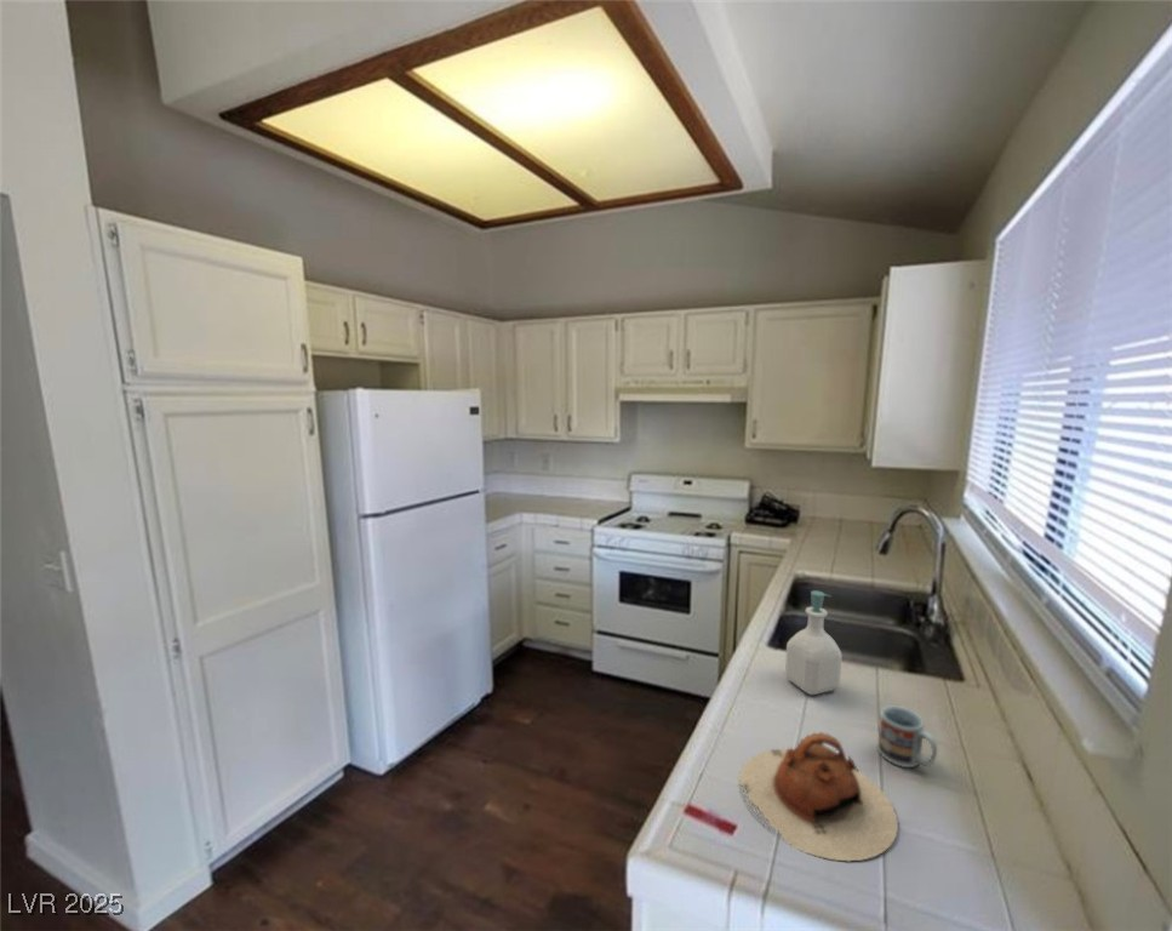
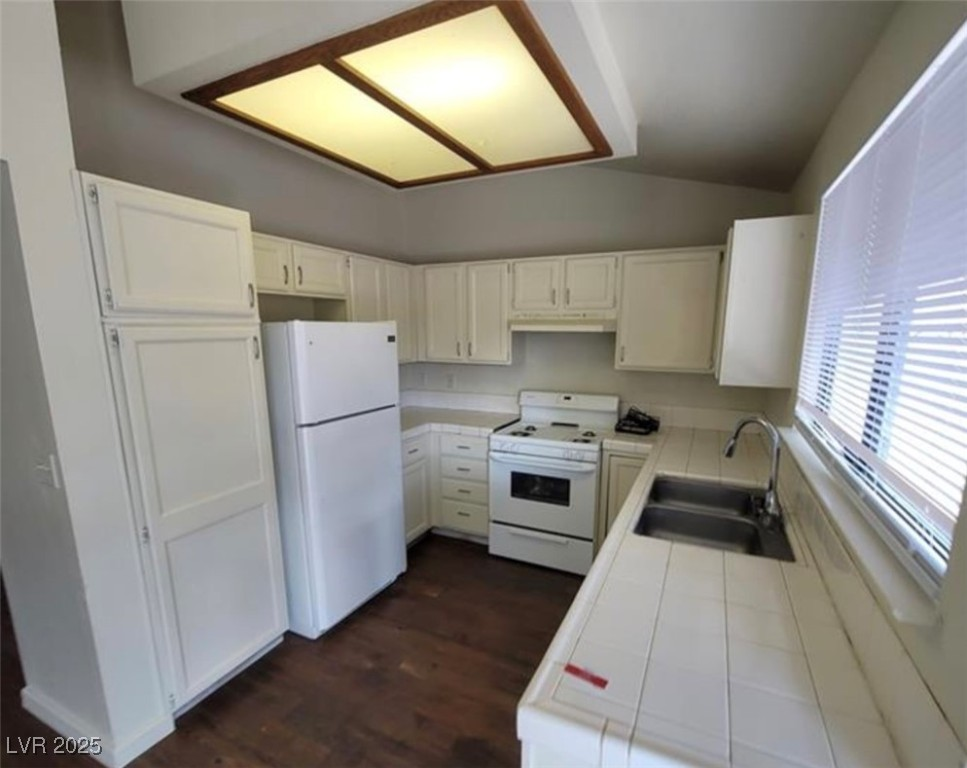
- cup [877,706,938,769]
- teapot [737,731,899,863]
- soap bottle [784,589,844,696]
